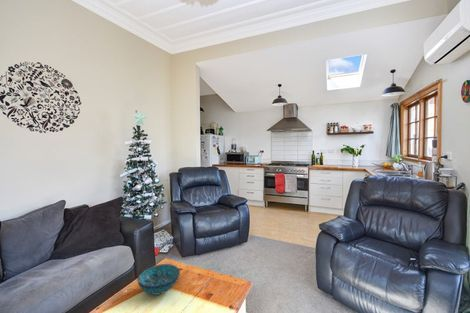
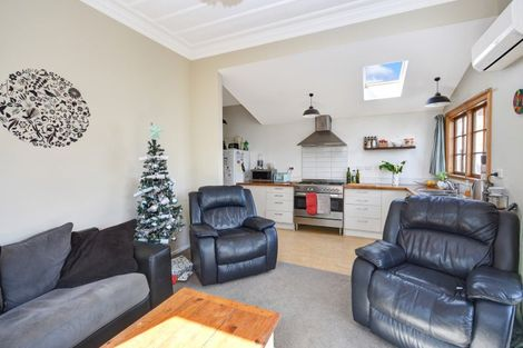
- decorative bowl [136,263,181,296]
